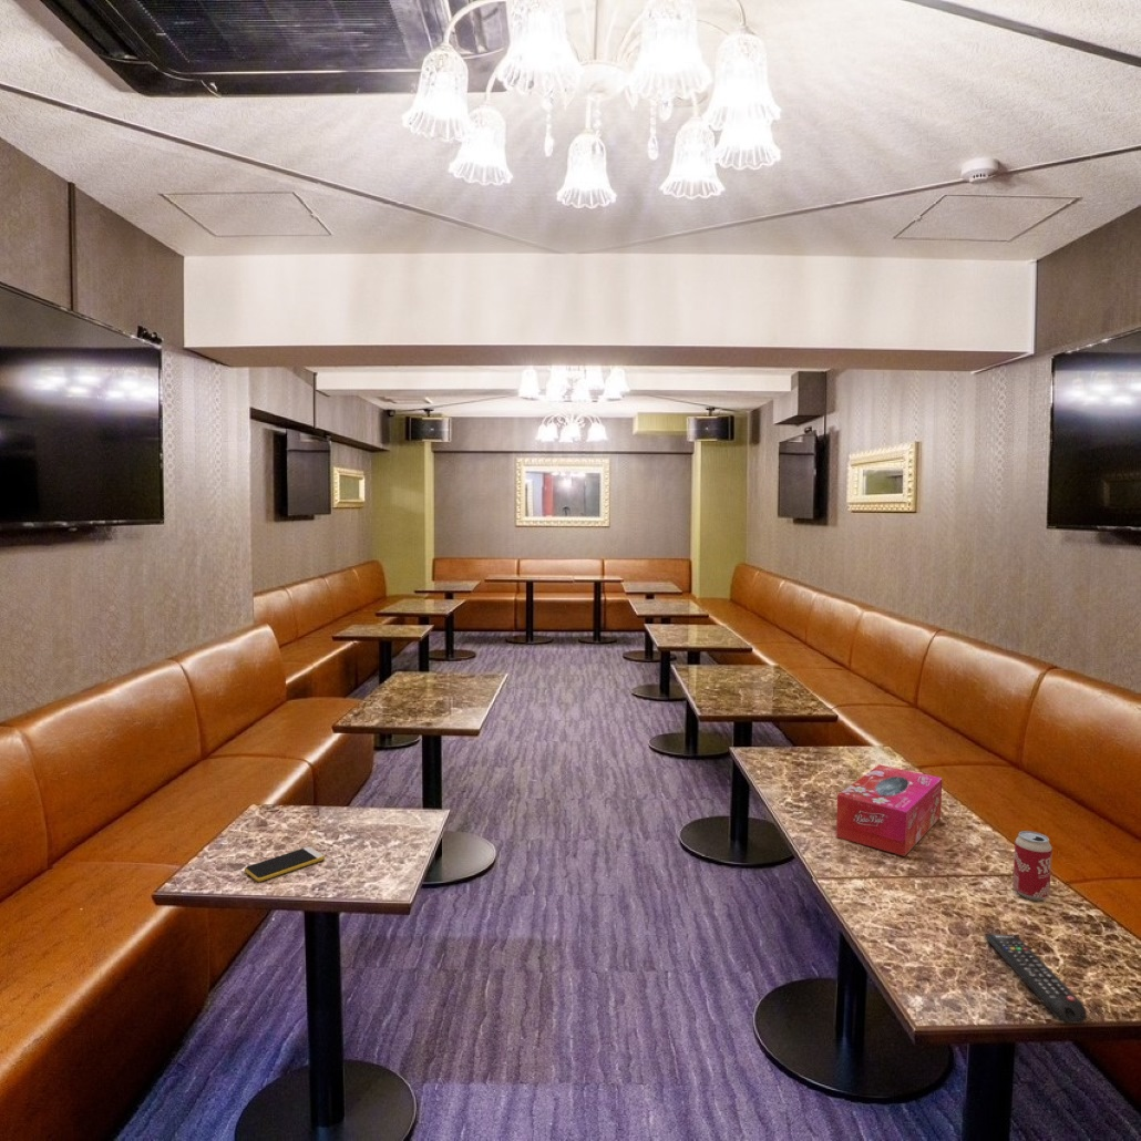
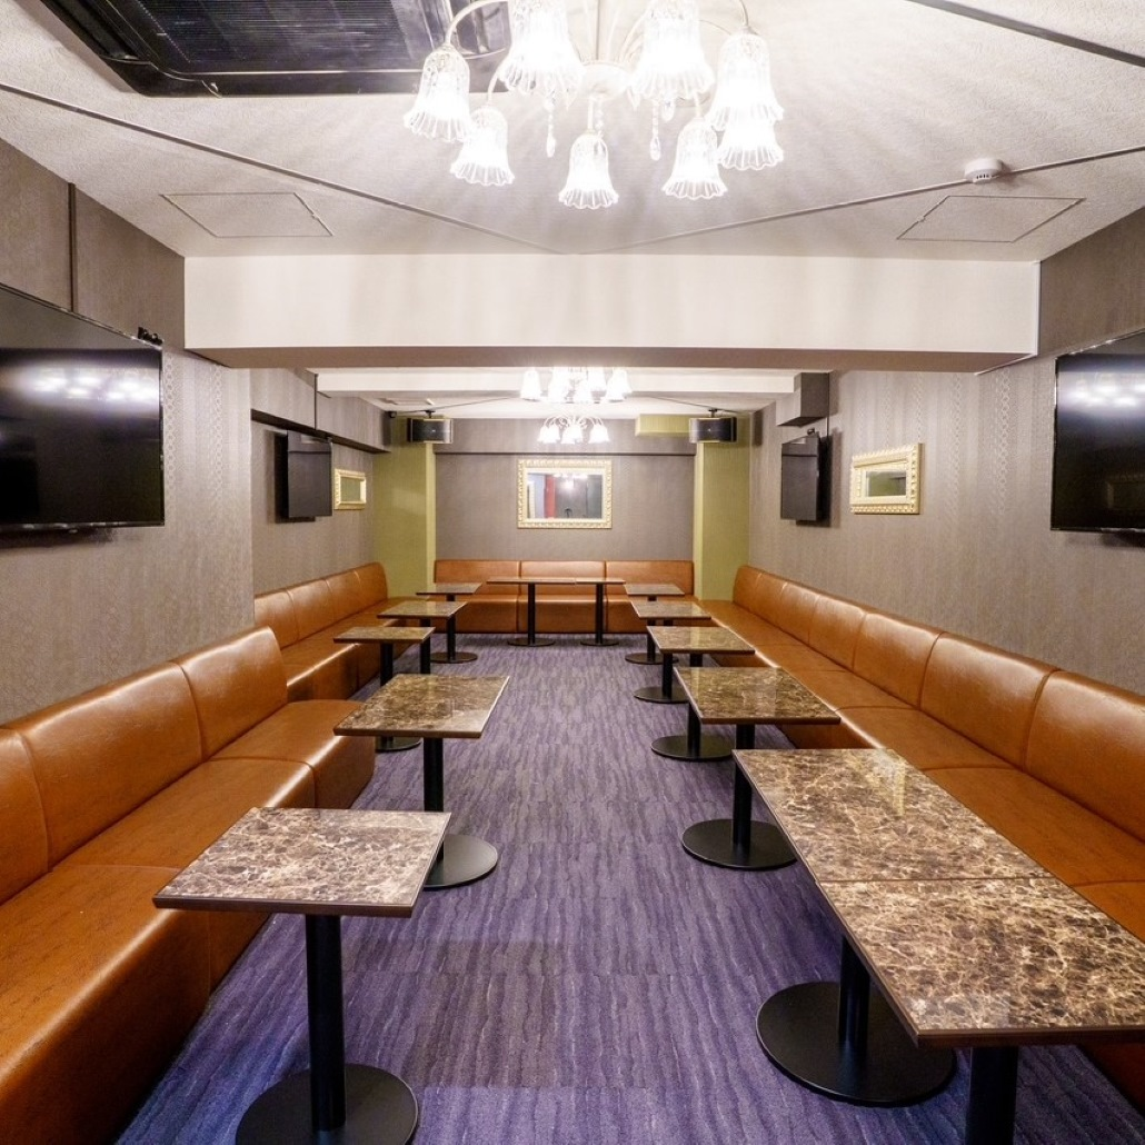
- remote control [984,933,1088,1025]
- tissue box [835,763,943,857]
- smartphone [244,845,326,883]
- beverage can [1012,830,1053,902]
